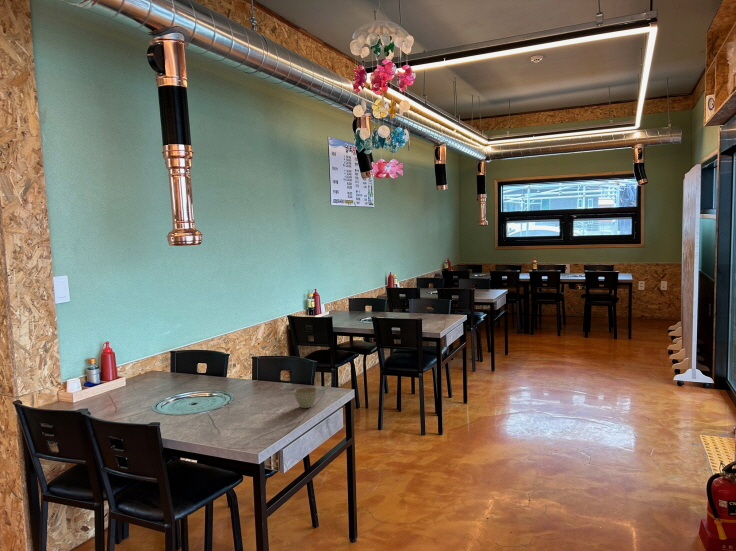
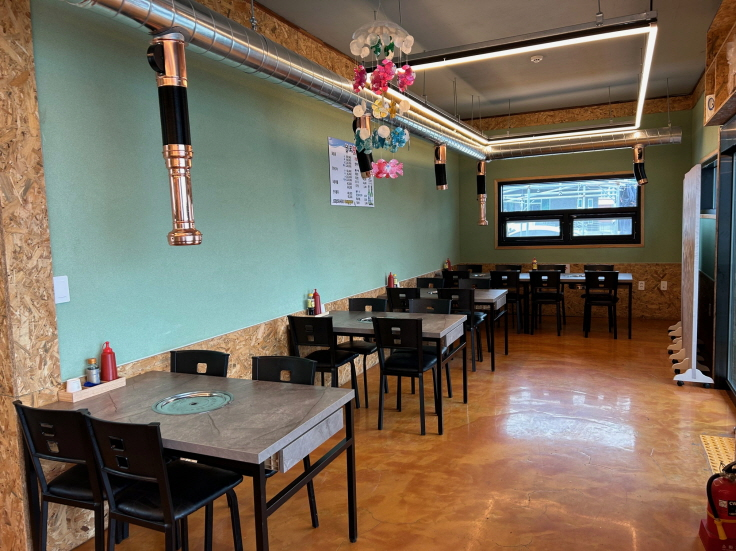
- flower pot [293,386,318,409]
